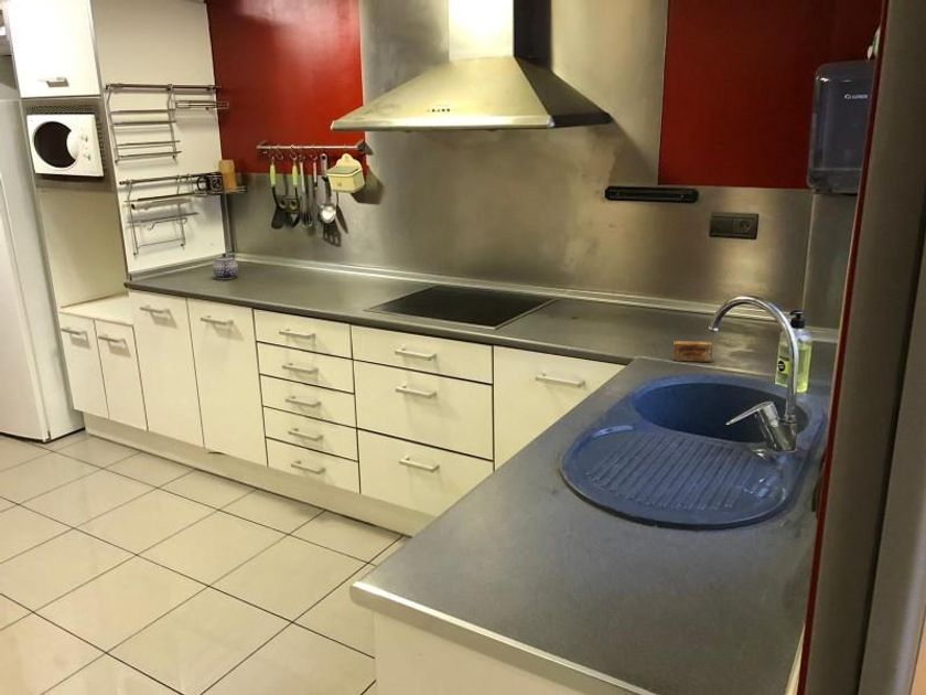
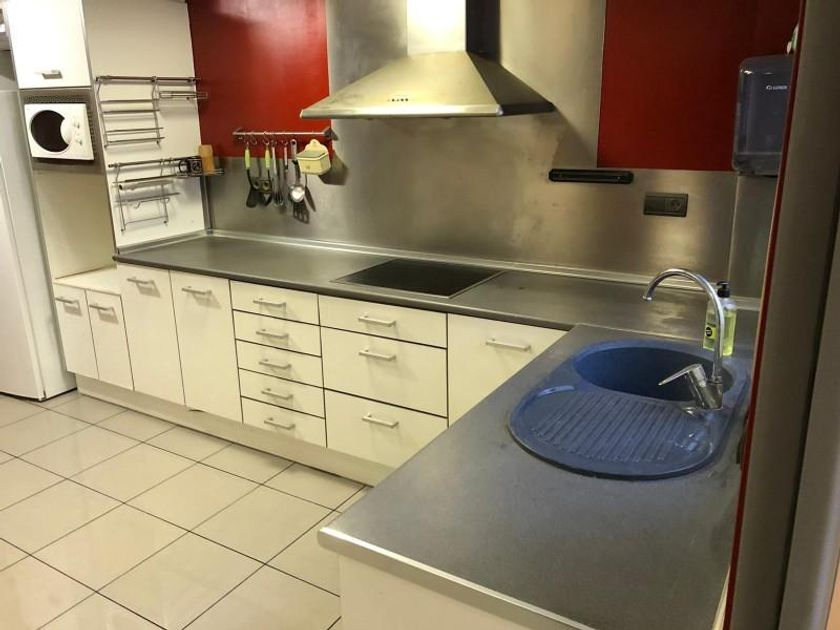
- teapot [212,253,239,280]
- soap bar [671,340,713,363]
